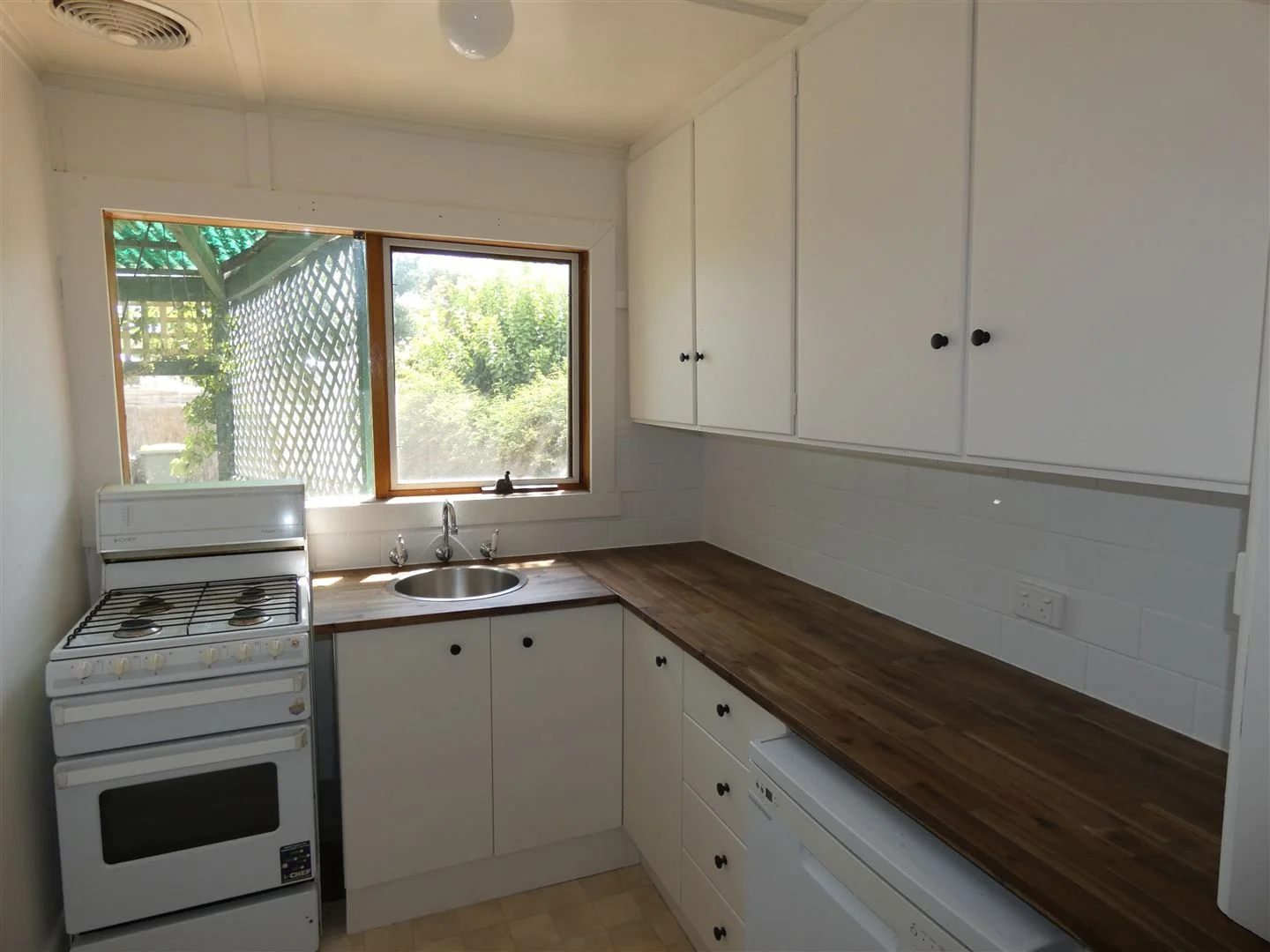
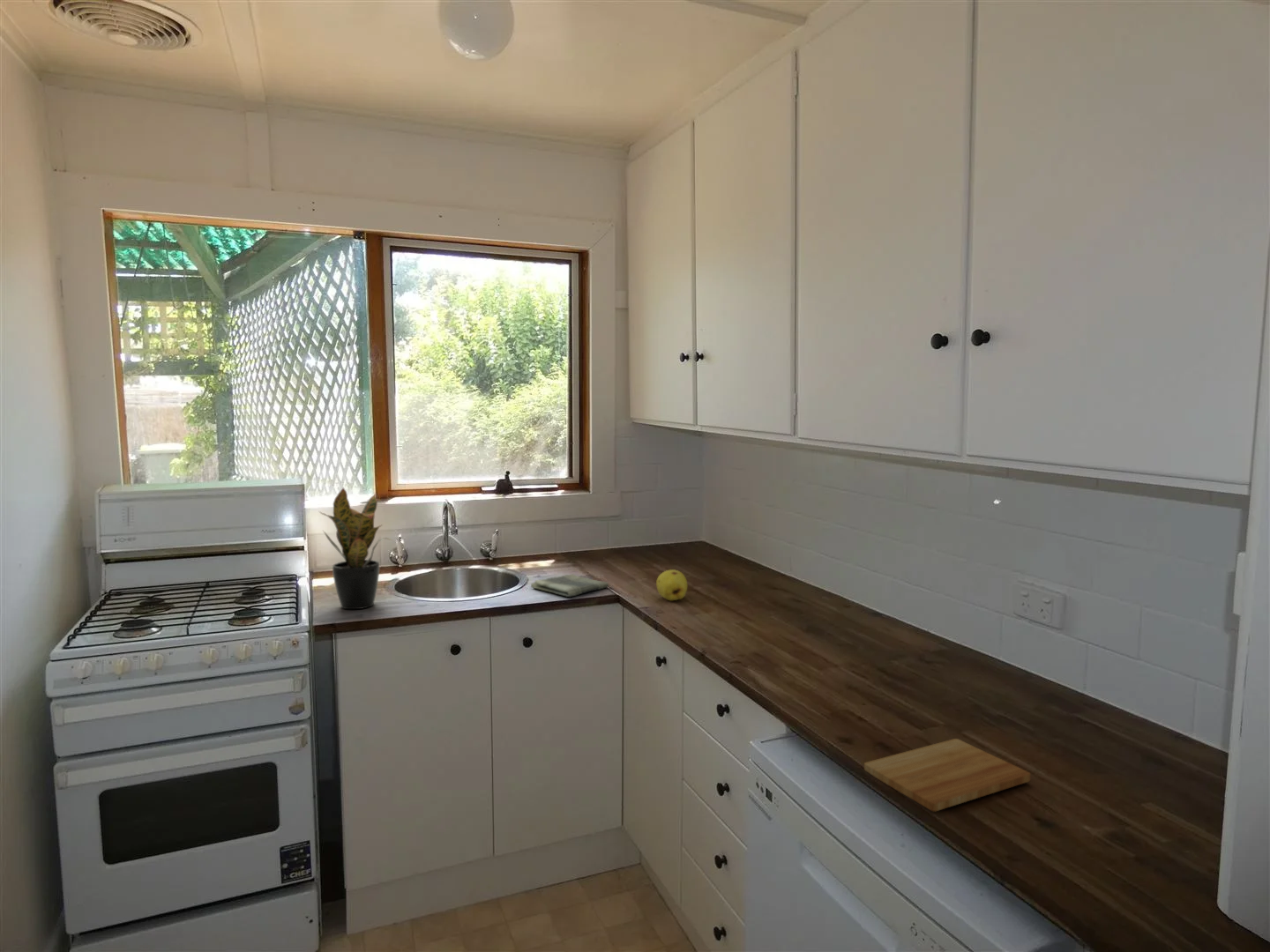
+ fruit [655,569,688,601]
+ cutting board [863,738,1031,813]
+ dish towel [530,573,609,598]
+ potted plant [318,487,394,610]
